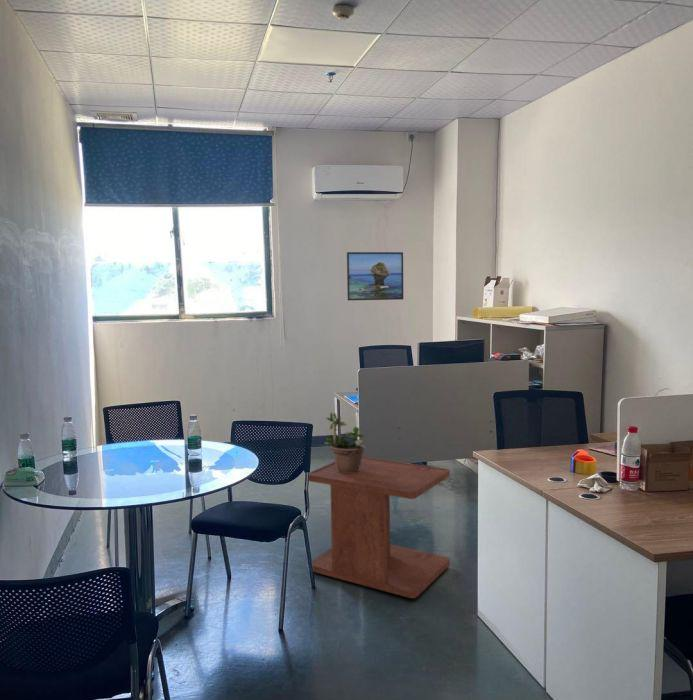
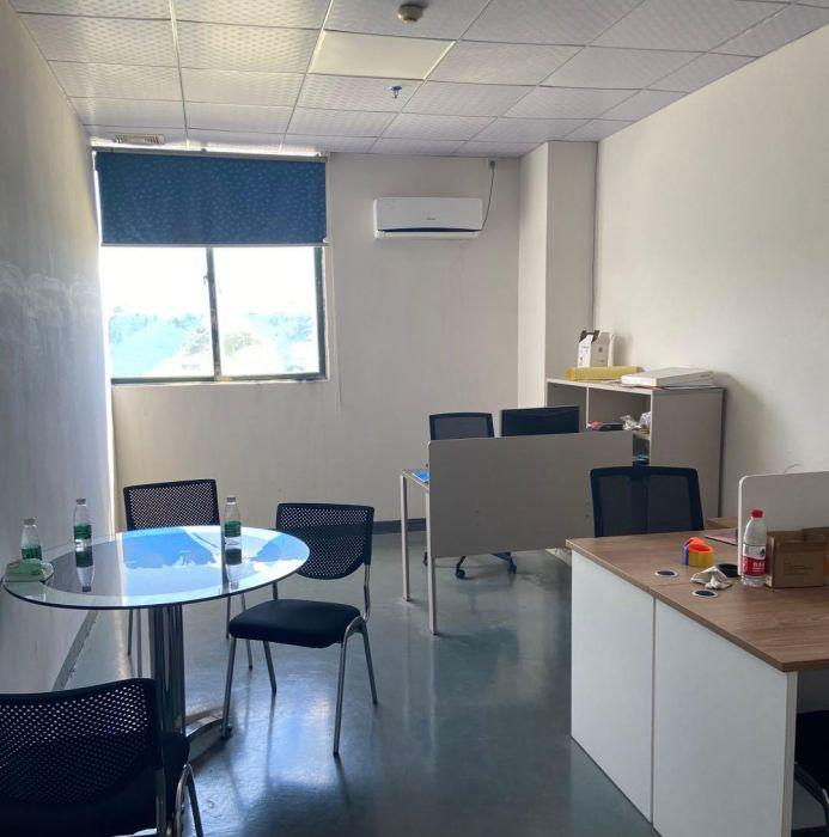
- side table [307,456,451,599]
- potted plant [323,411,366,473]
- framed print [346,251,404,301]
